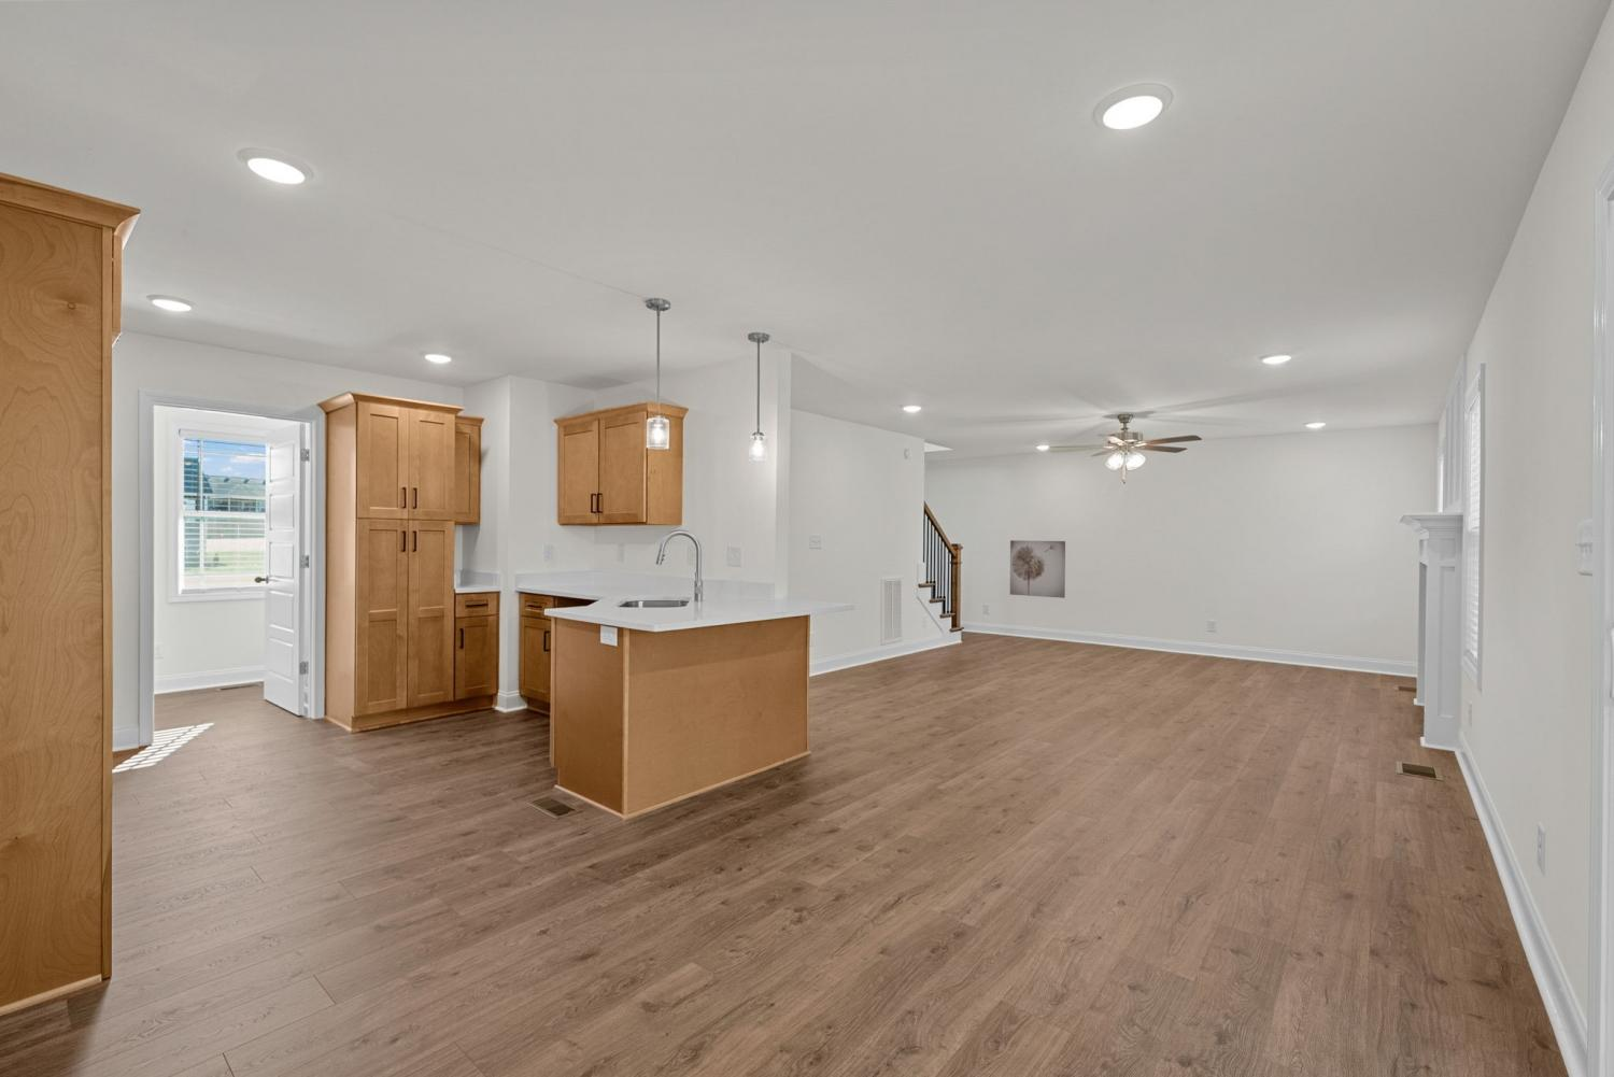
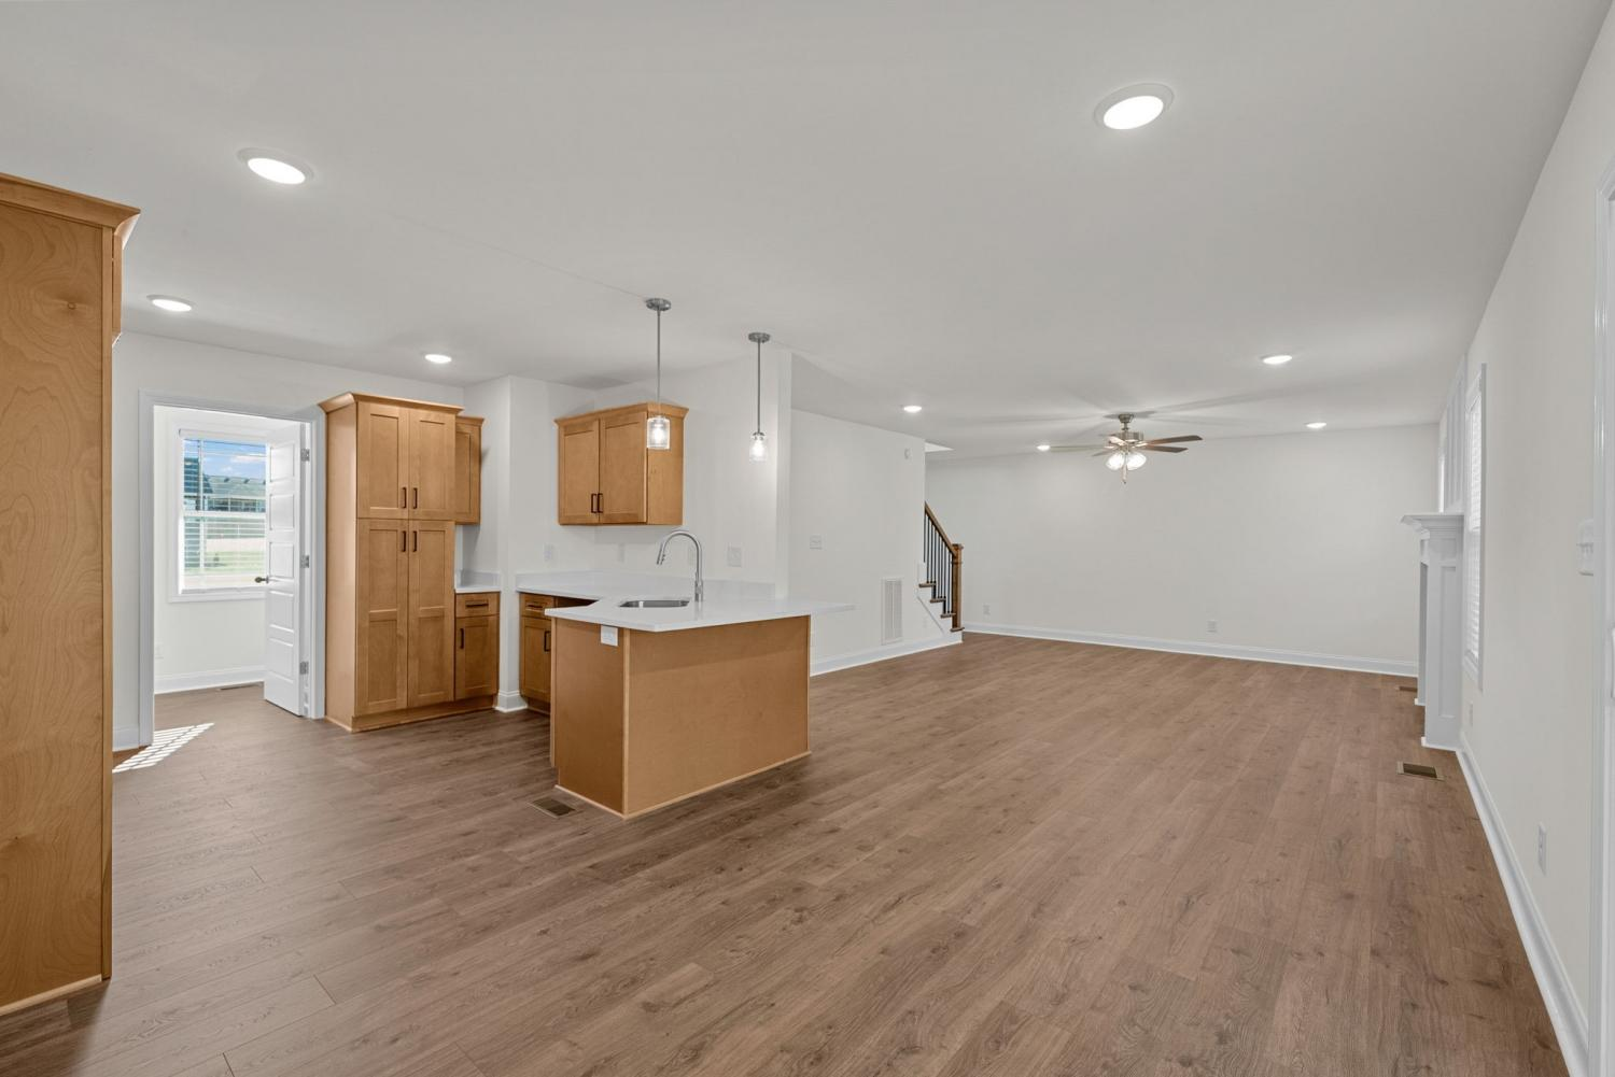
- wall art [1010,538,1066,600]
